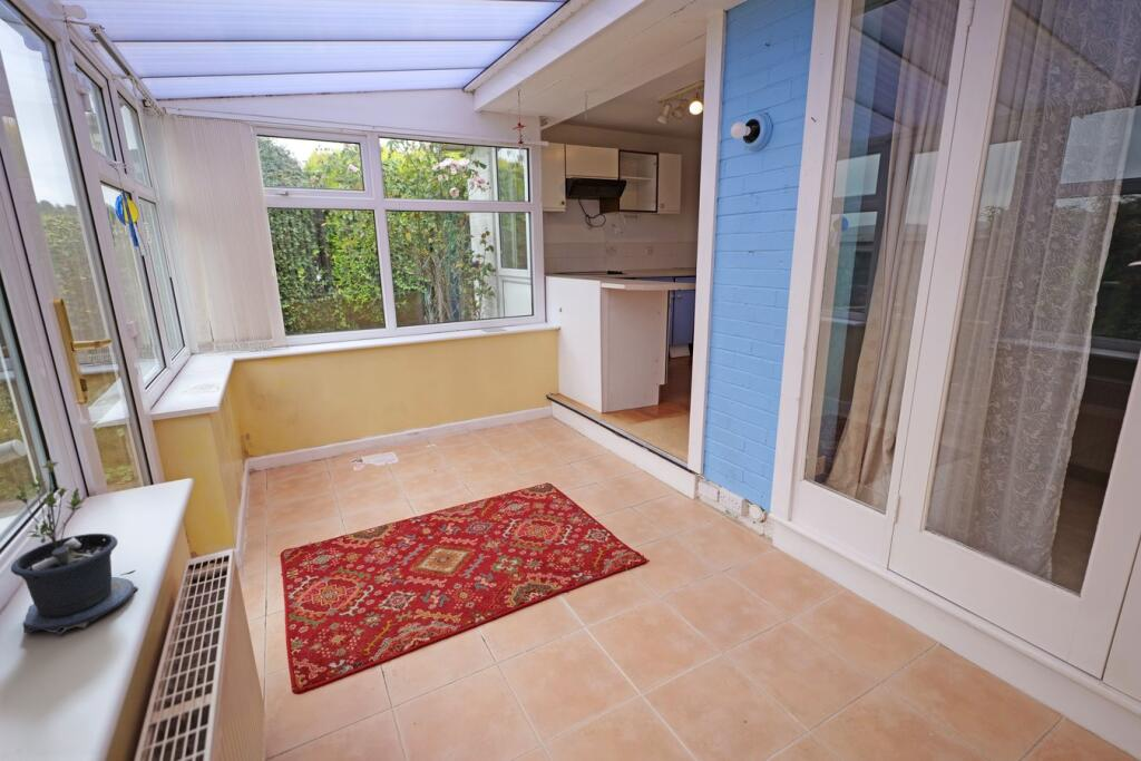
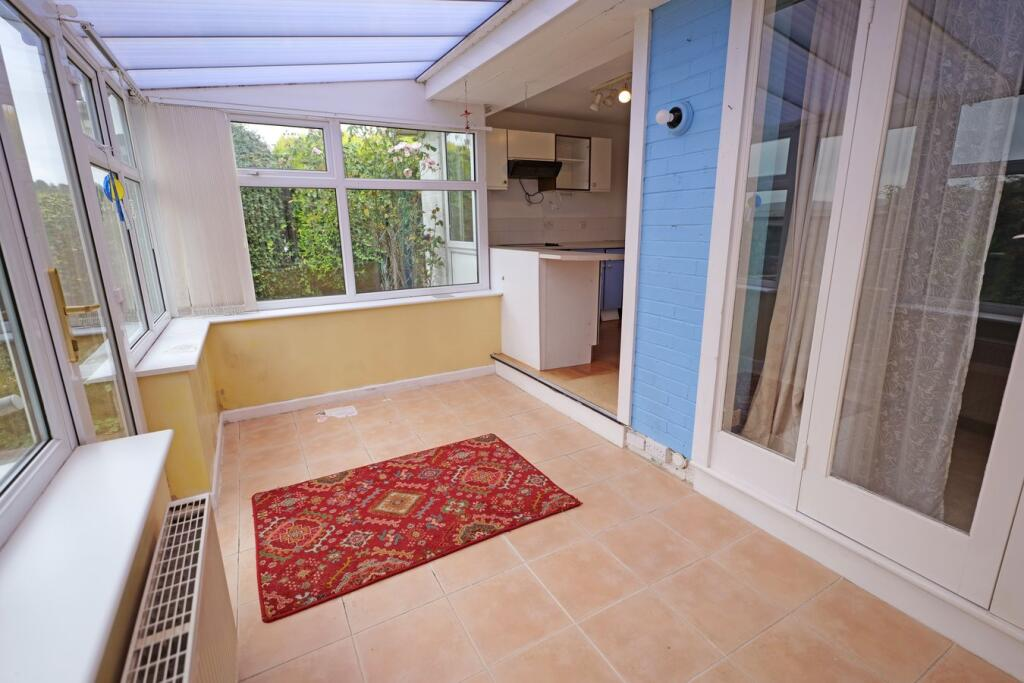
- potted plant [10,459,139,637]
